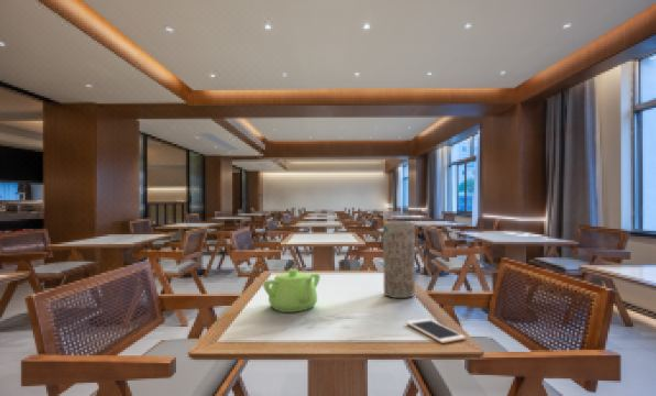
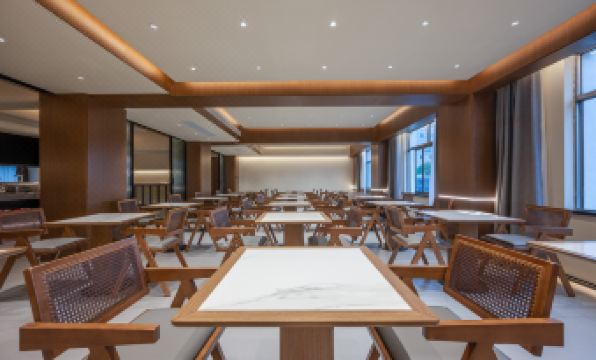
- teapot [262,268,321,314]
- cell phone [405,318,467,344]
- vase [382,220,416,299]
